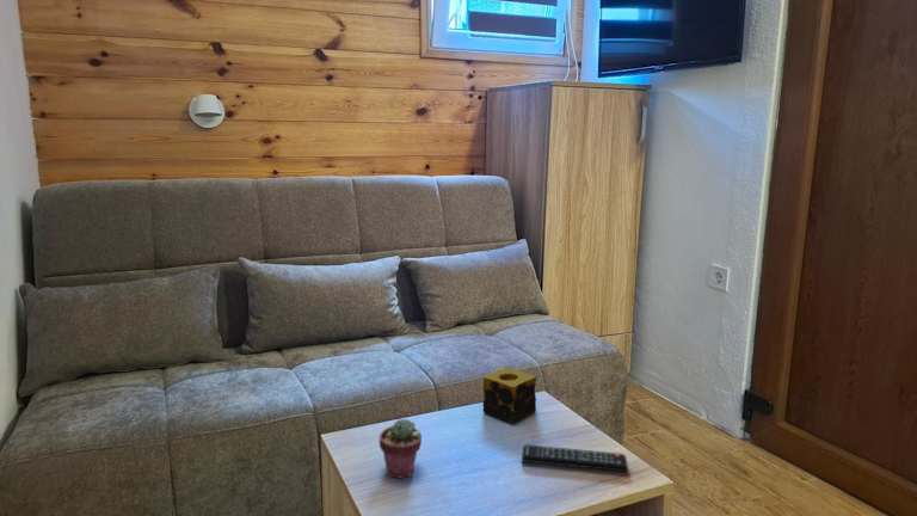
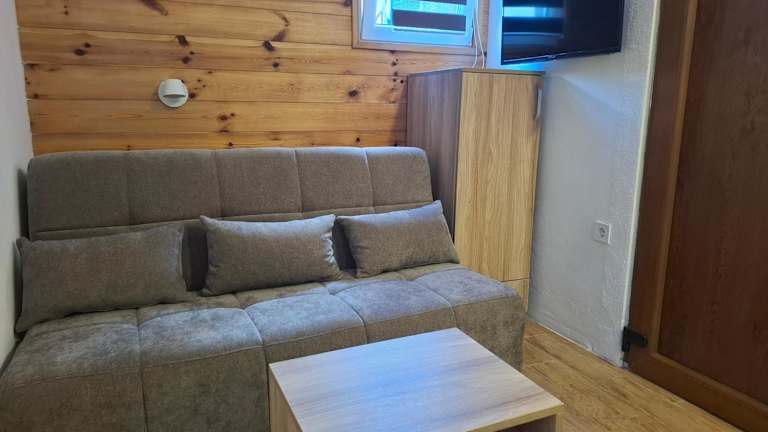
- remote control [521,443,629,473]
- potted succulent [379,418,423,480]
- candle [481,367,537,424]
